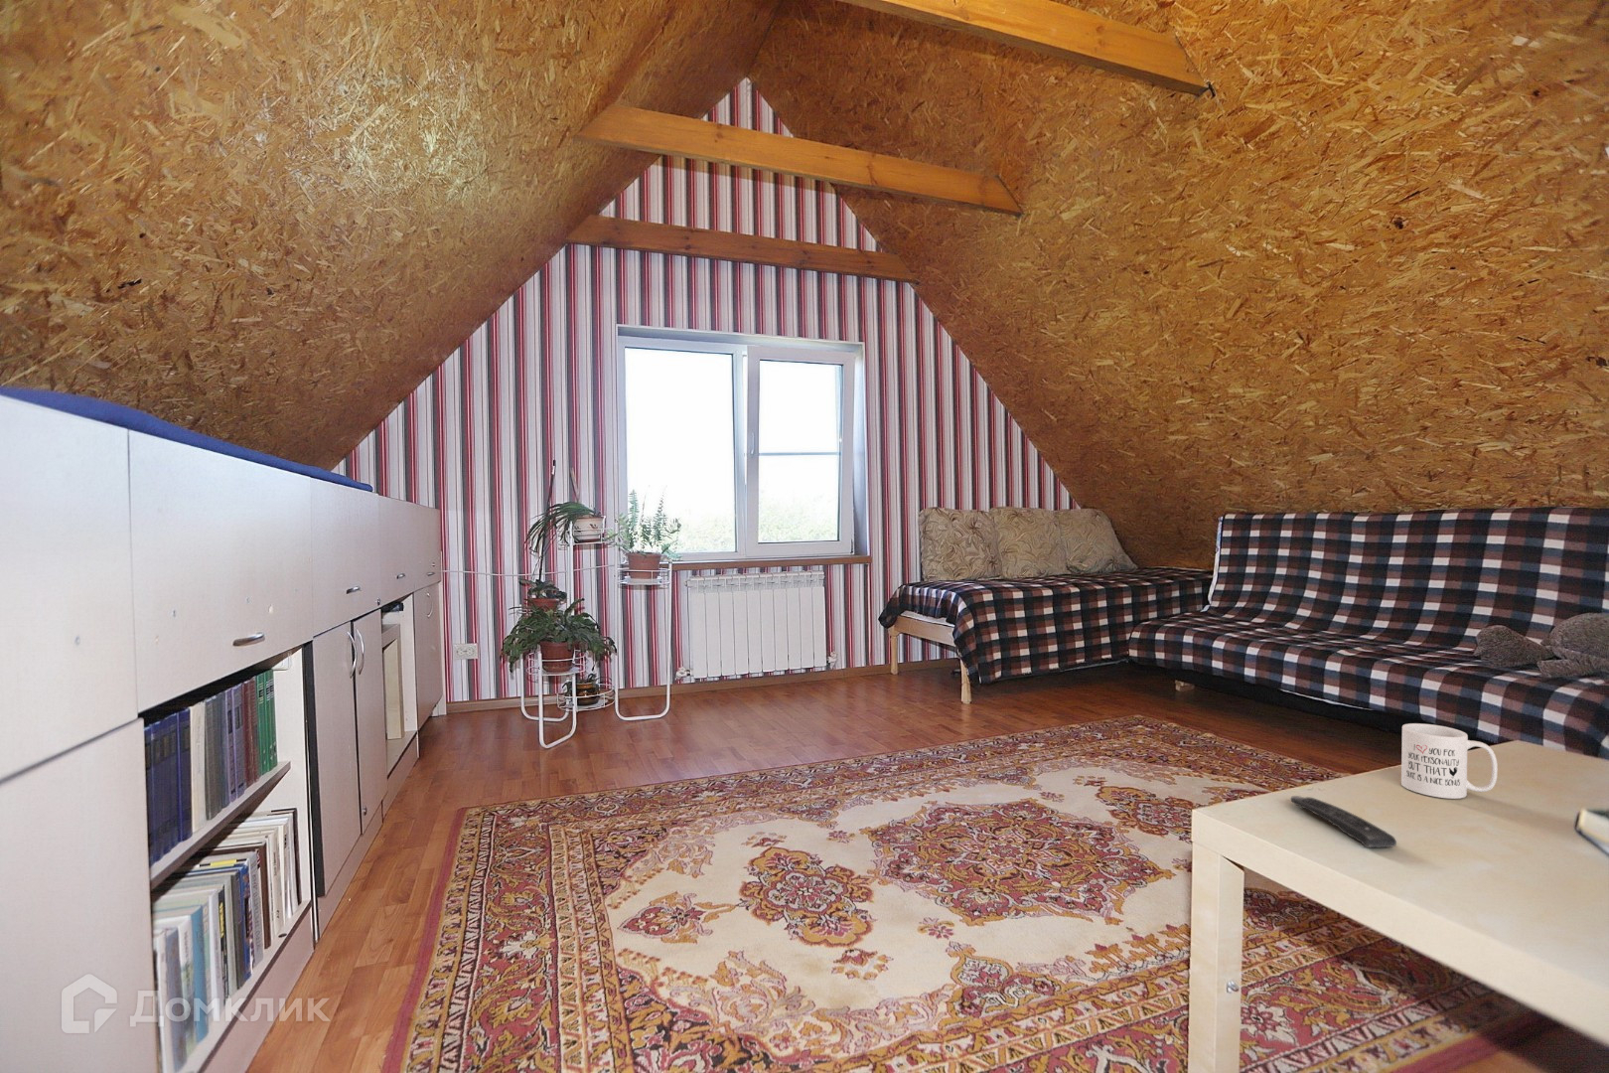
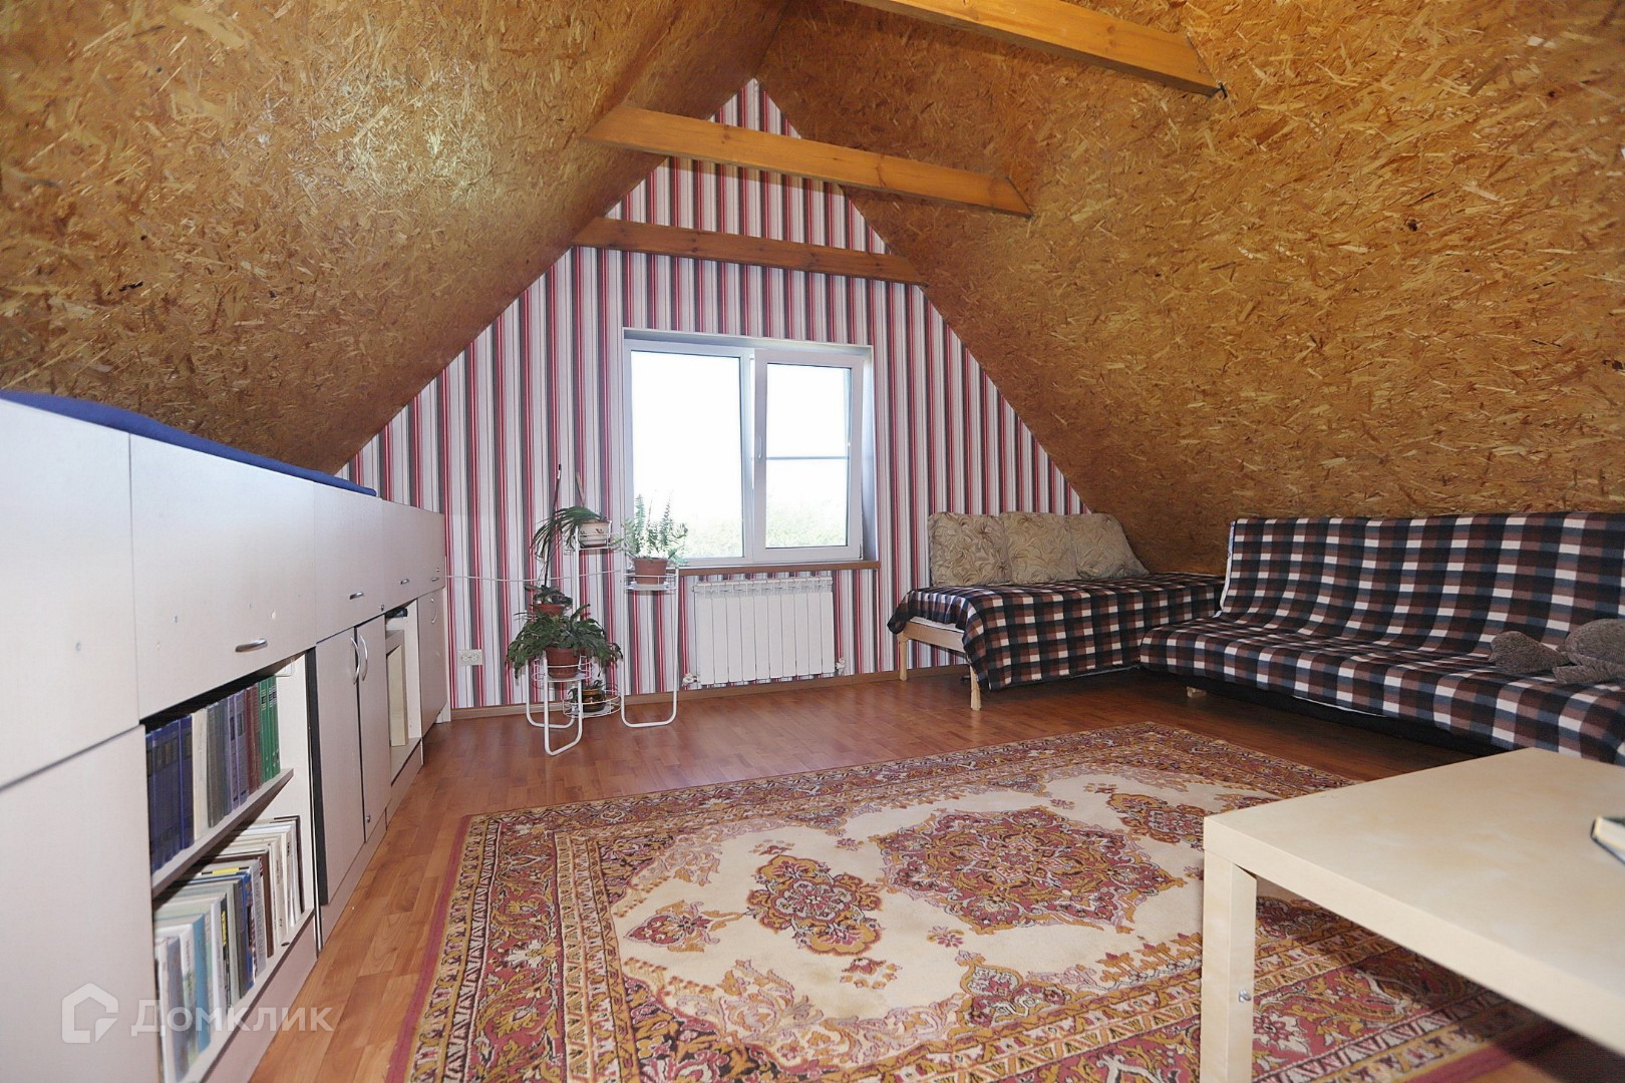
- mug [1401,722,1499,800]
- remote control [1289,795,1397,849]
